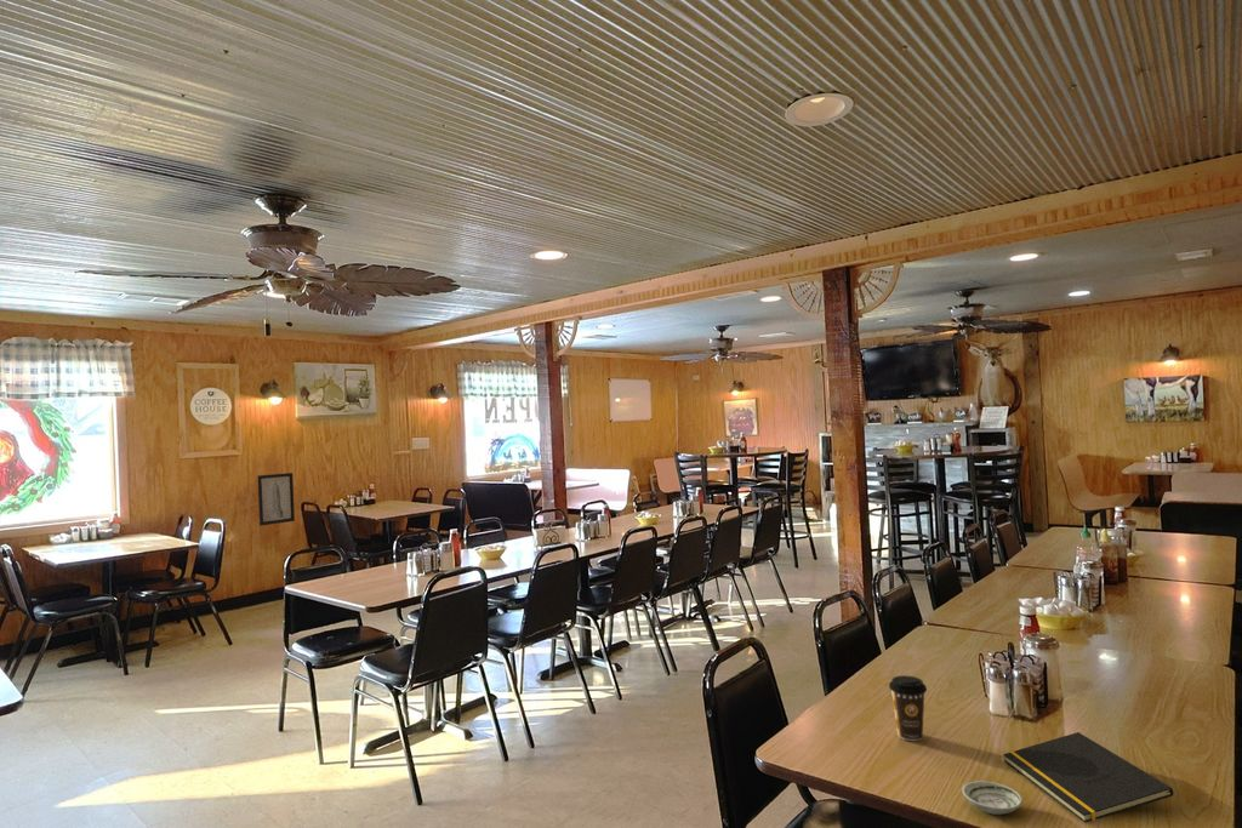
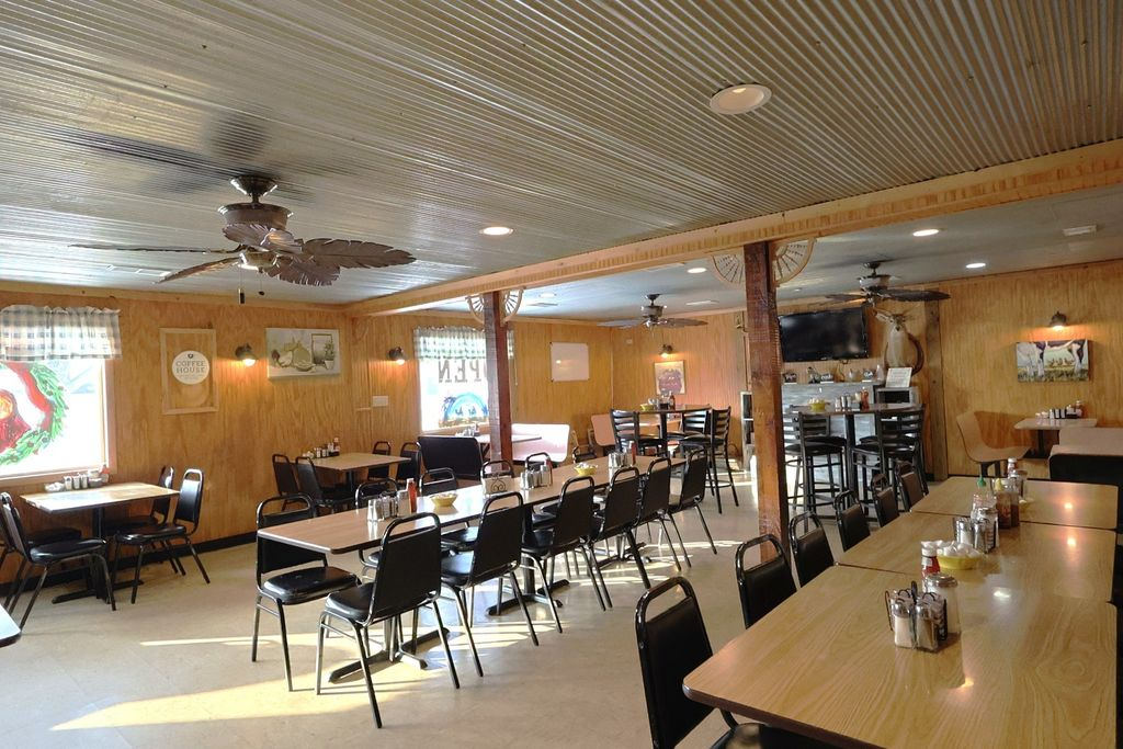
- coffee cup [888,674,928,742]
- wall art [256,472,296,527]
- saucer [961,780,1024,816]
- notepad [1002,731,1175,823]
